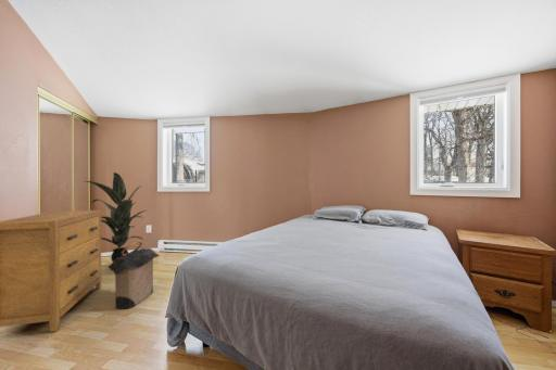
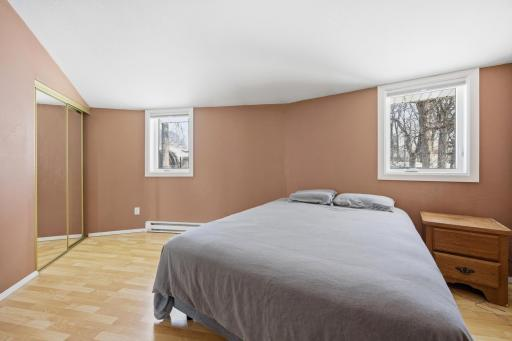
- indoor plant [81,171,147,263]
- laundry hamper [106,240,161,310]
- dresser [0,209,102,333]
